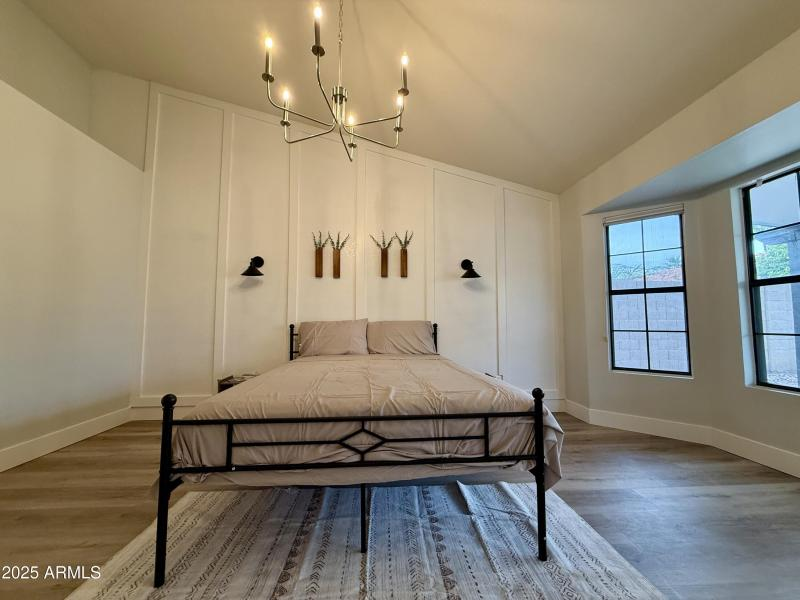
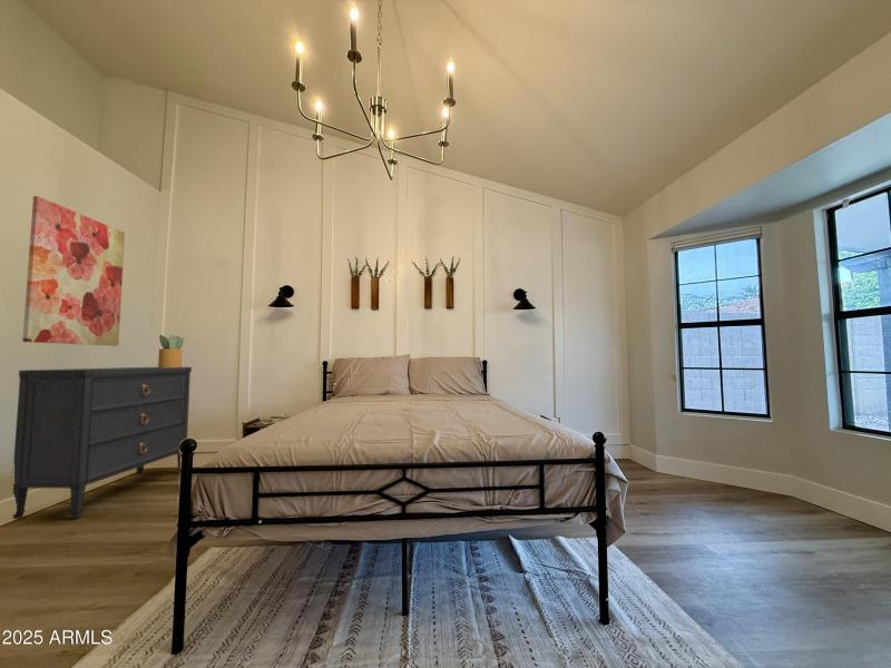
+ potted plant [157,334,185,367]
+ dresser [12,366,193,520]
+ wall art [21,195,126,347]
